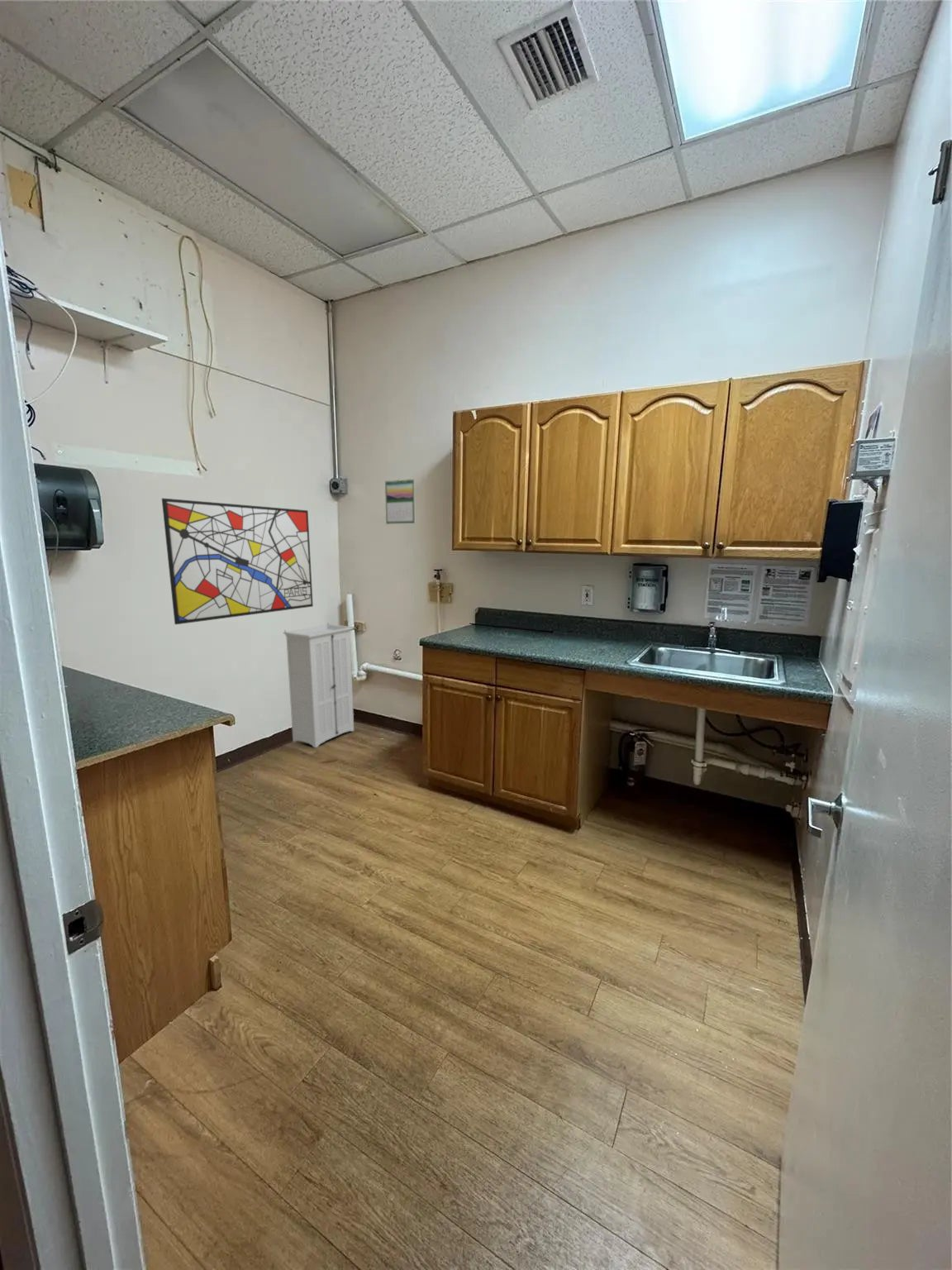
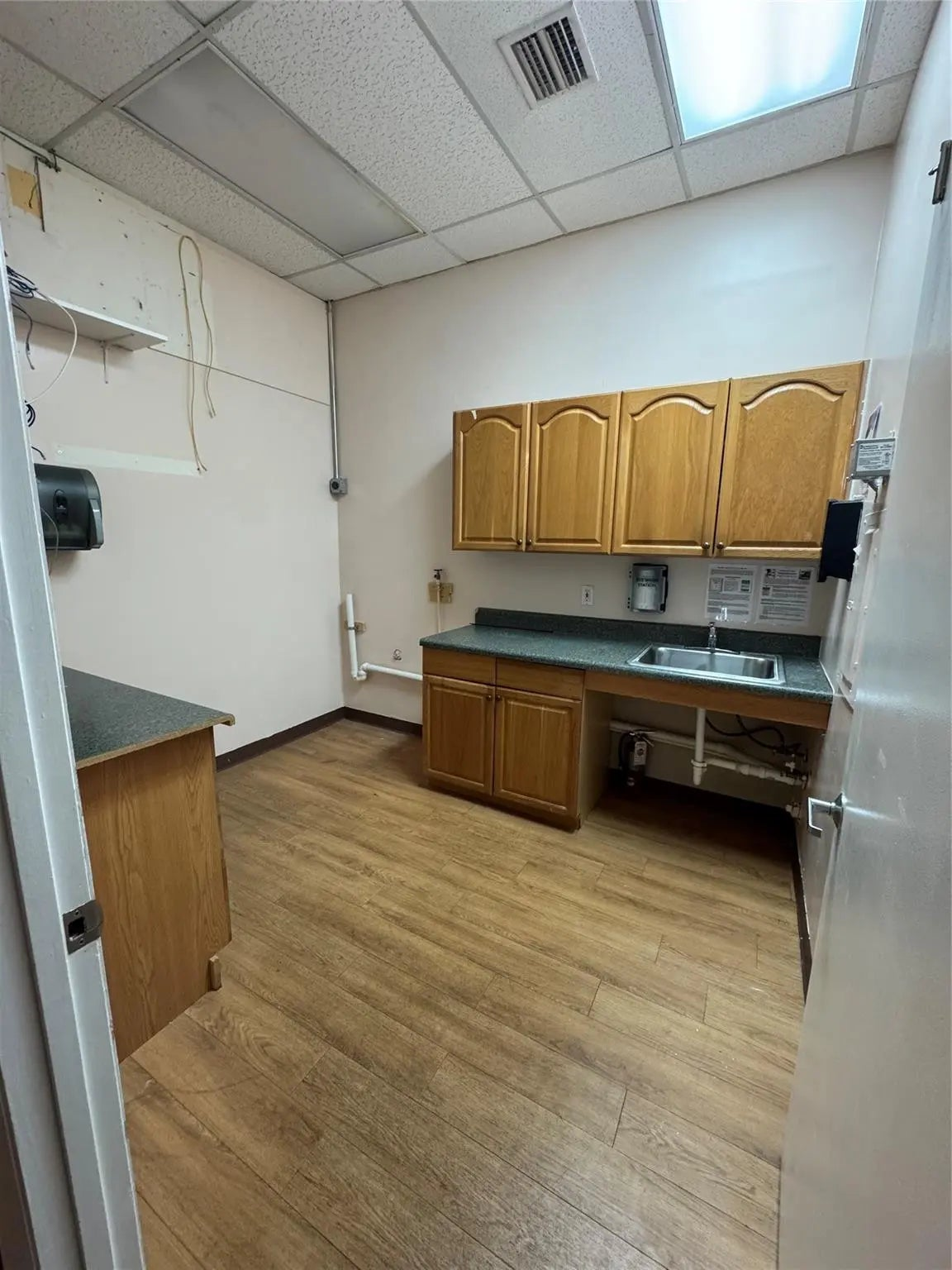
- storage cabinet [283,622,355,749]
- wall art [161,498,314,625]
- calendar [384,477,416,525]
